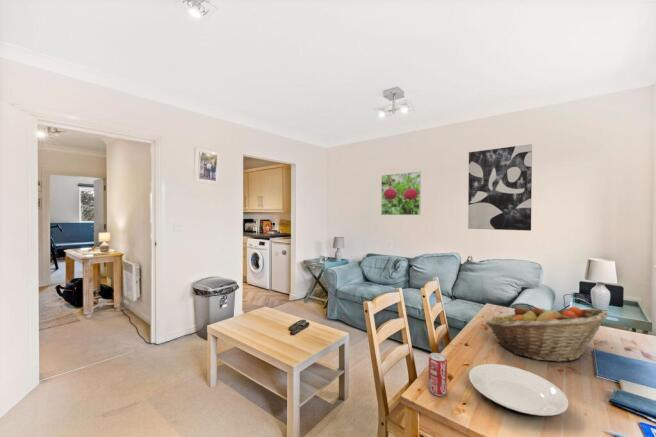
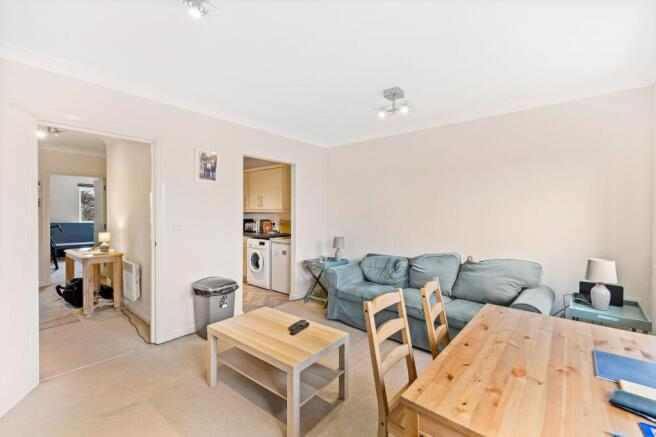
- beverage can [428,352,448,397]
- wall art [467,143,533,232]
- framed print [380,170,422,216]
- plate [468,363,569,417]
- fruit basket [485,304,610,363]
